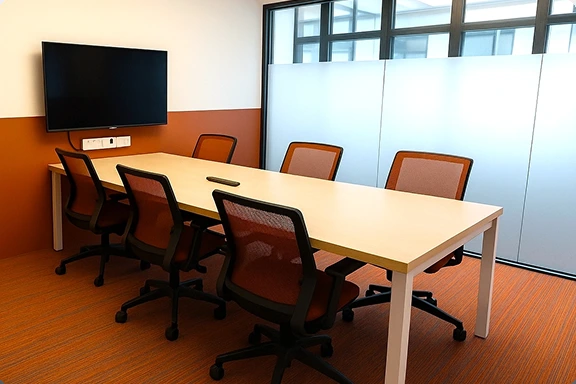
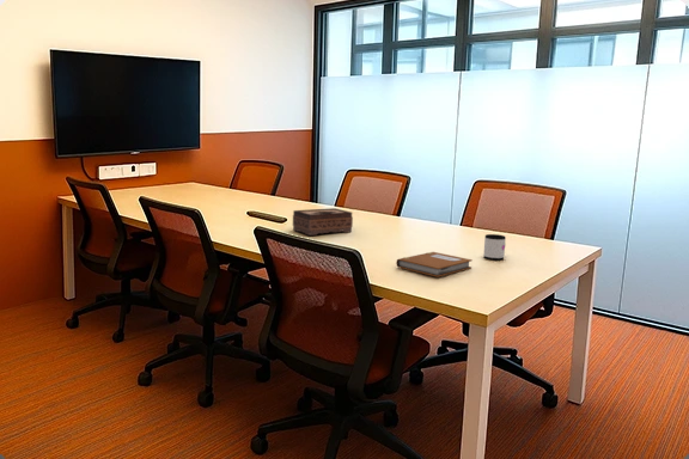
+ mug [482,233,507,261]
+ notebook [395,251,474,279]
+ tissue box [292,207,354,237]
